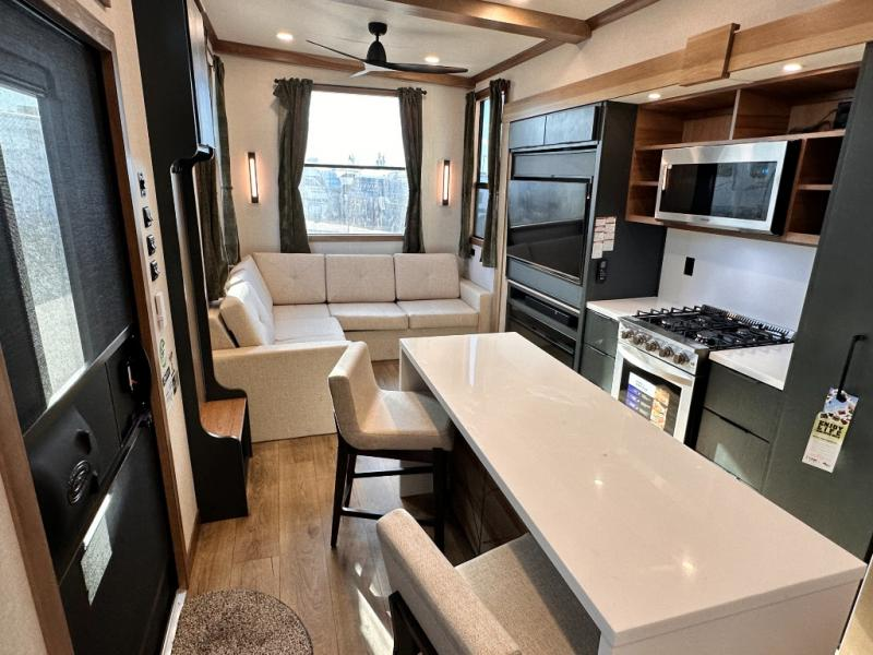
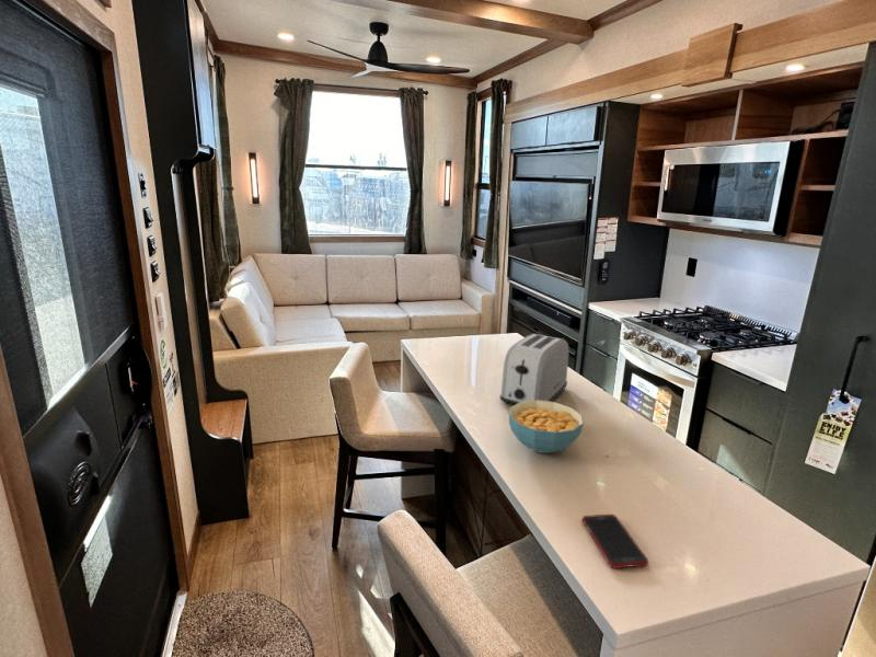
+ cereal bowl [508,401,585,454]
+ toaster [499,333,569,405]
+ cell phone [581,514,649,569]
